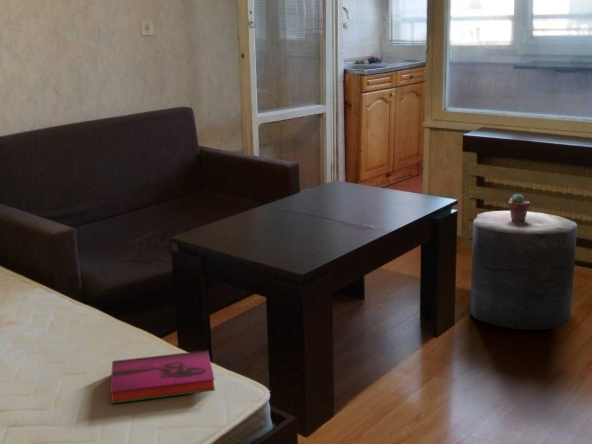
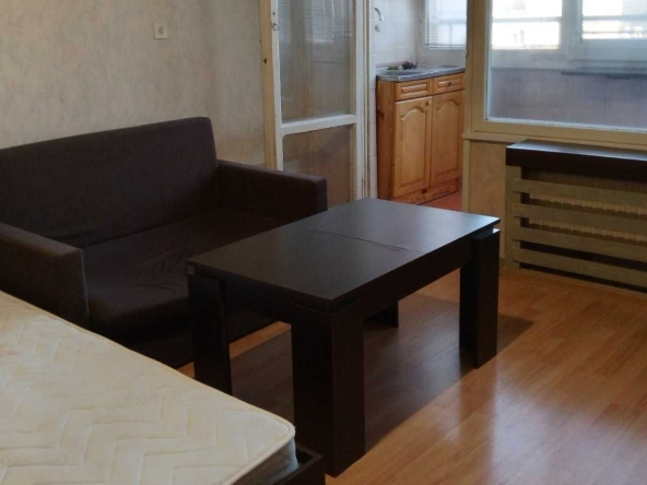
- hardback book [109,349,216,405]
- potted succulent [507,193,531,222]
- stool [469,210,578,331]
